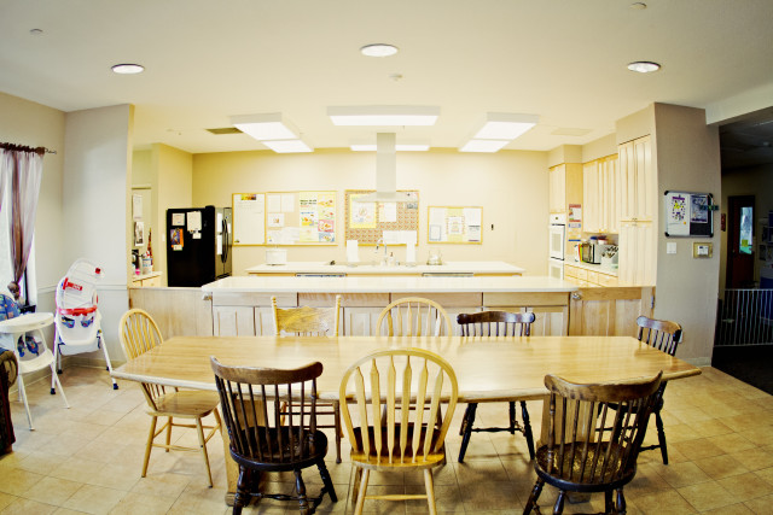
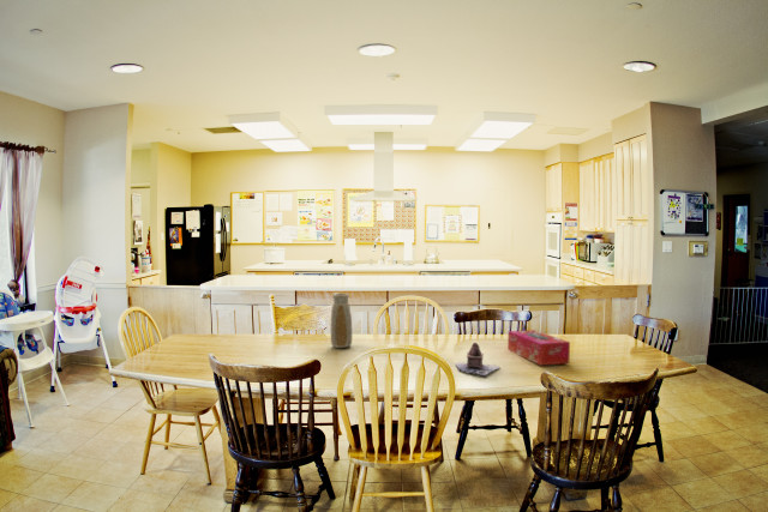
+ tissue box [506,329,571,367]
+ teapot [454,342,500,377]
+ vase [330,293,353,349]
